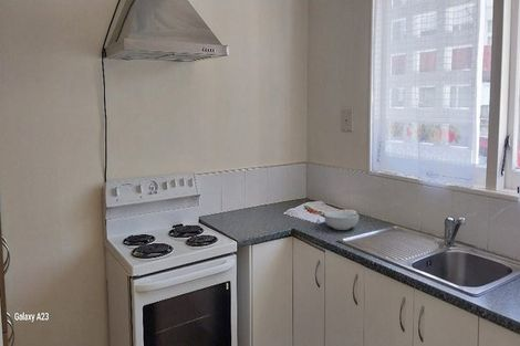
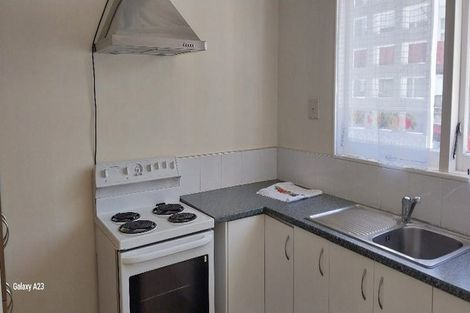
- cereal bowl [323,211,360,231]
